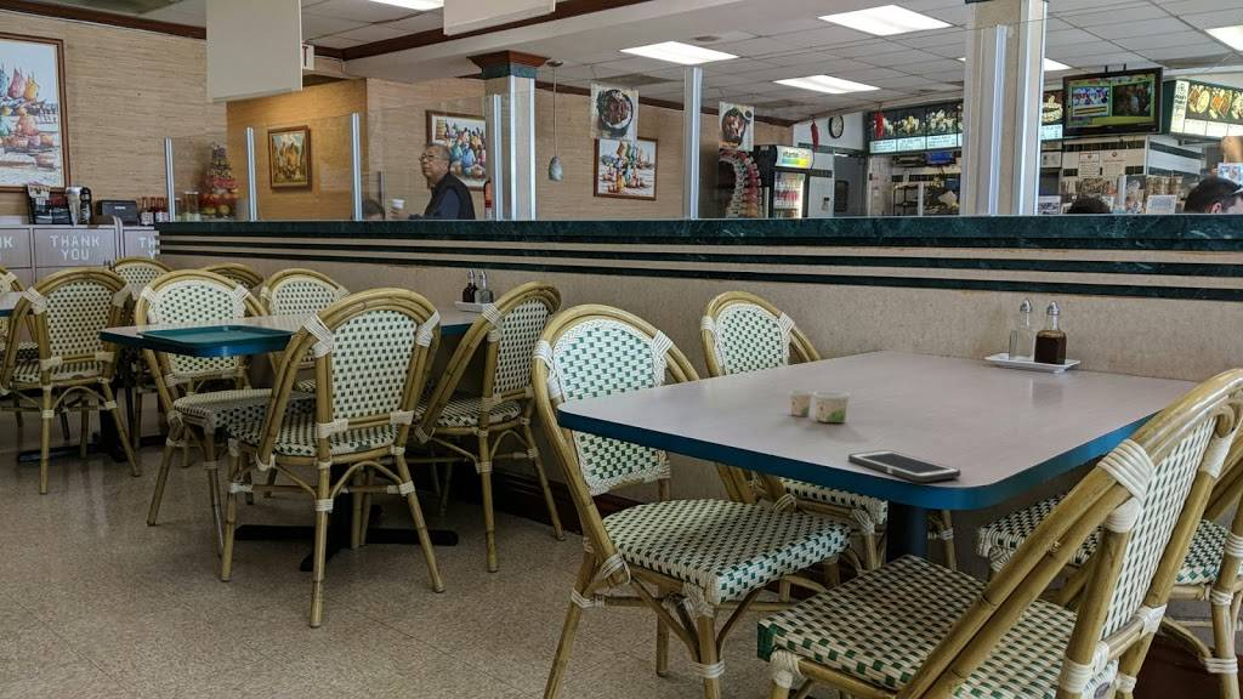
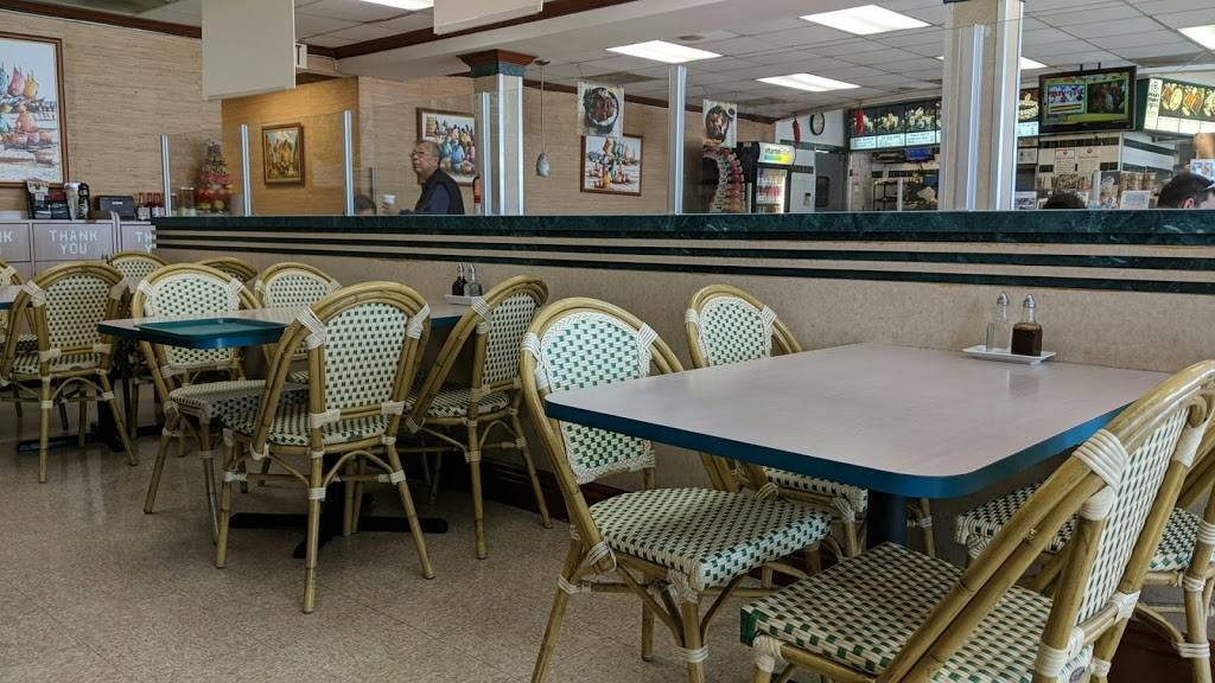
- paper cup [788,390,851,424]
- cell phone [847,449,963,483]
